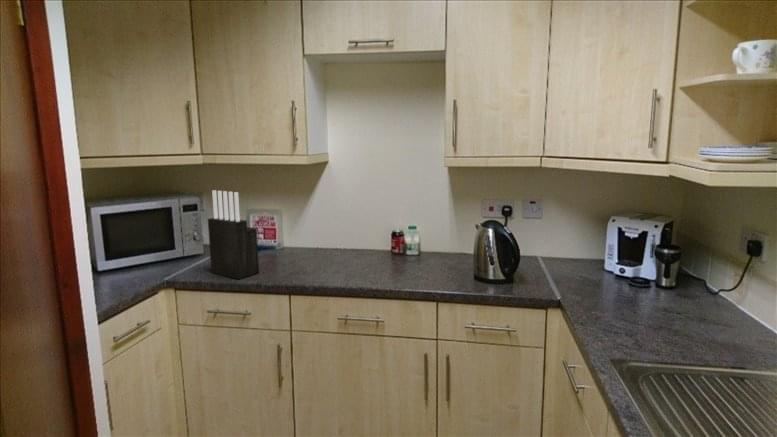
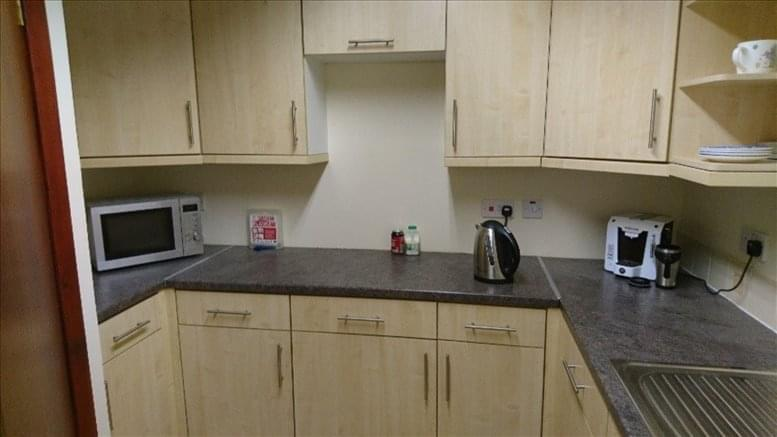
- knife block [207,189,260,280]
